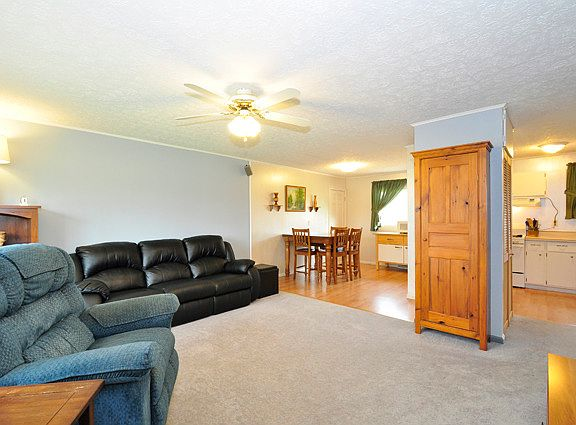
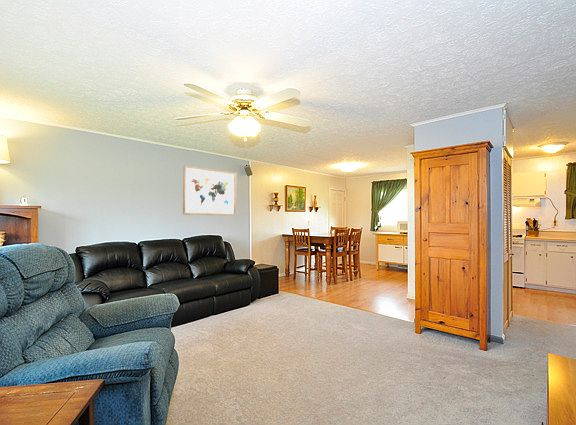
+ wall art [182,164,237,217]
